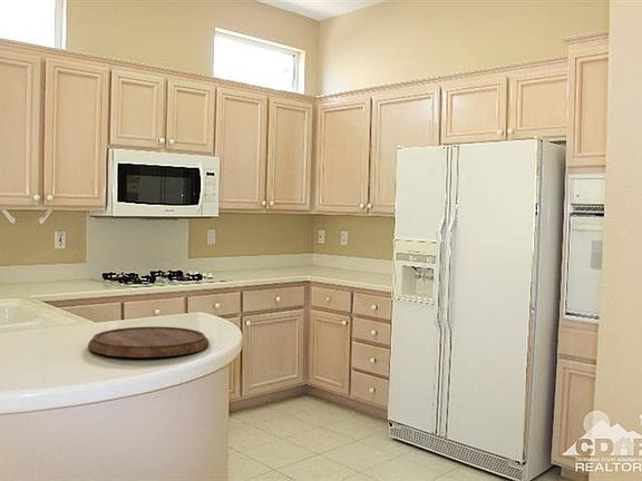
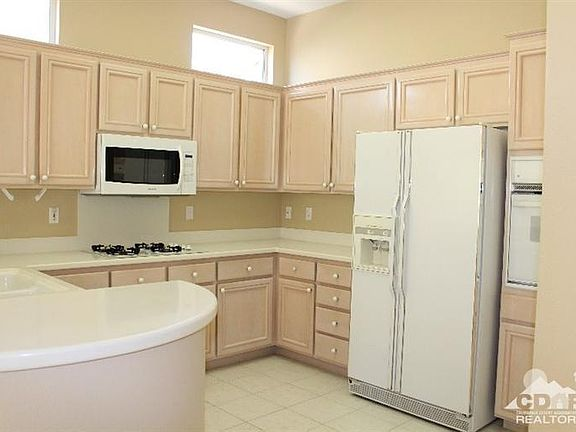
- cutting board [87,325,210,359]
